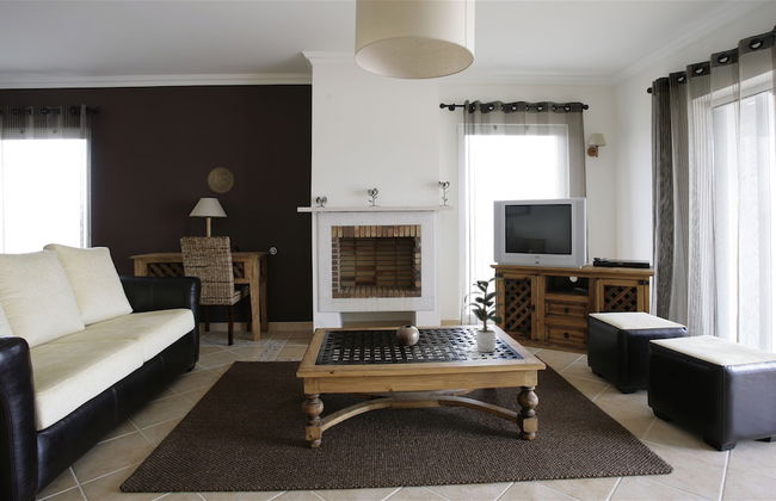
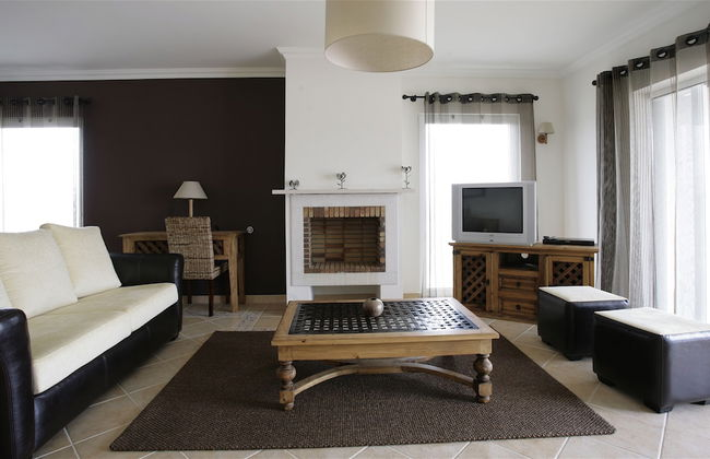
- decorative plate [207,167,234,193]
- potted plant [463,276,507,353]
